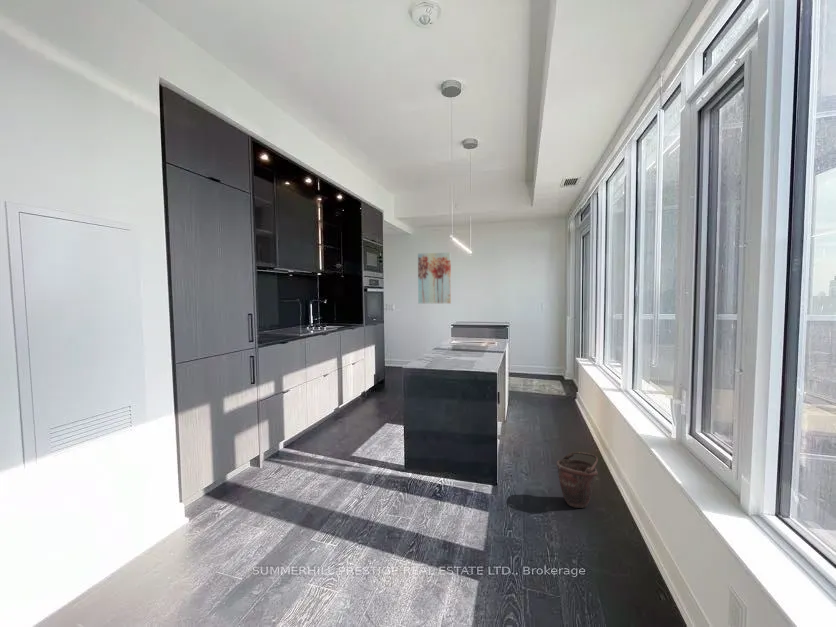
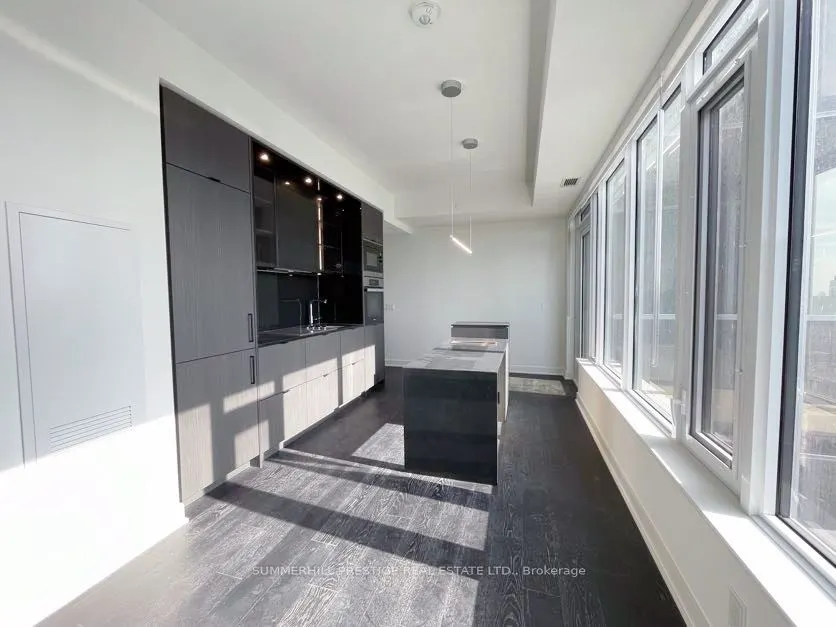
- bucket [555,451,599,509]
- wall art [417,251,452,305]
